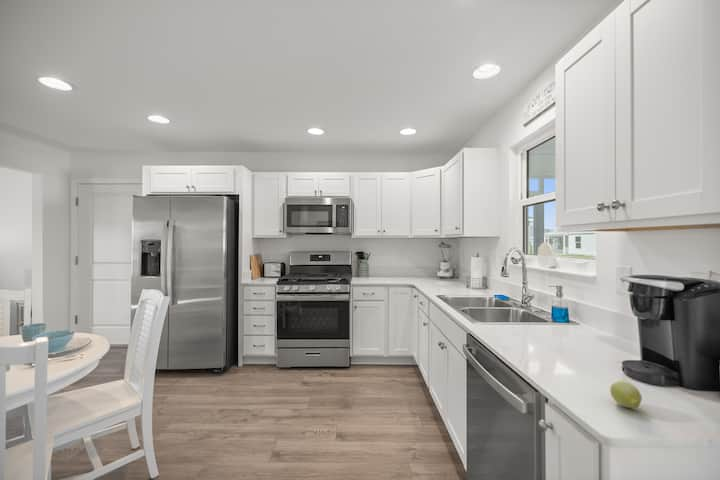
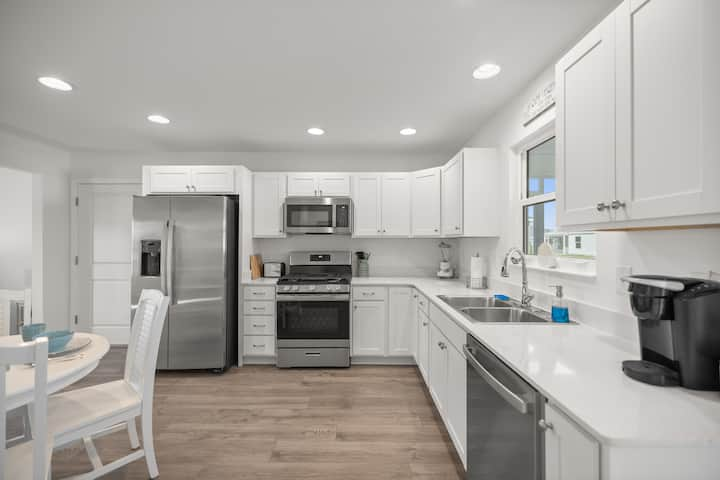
- fruit [609,380,643,409]
